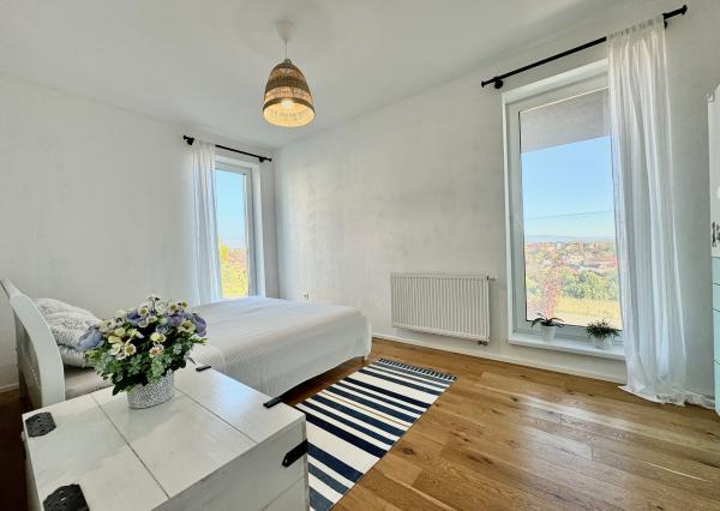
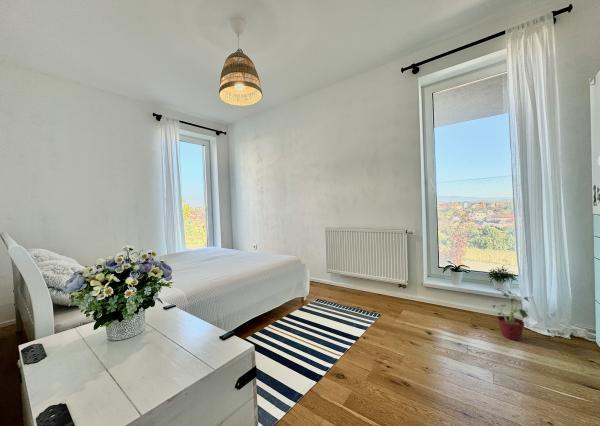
+ potted plant [491,290,531,341]
